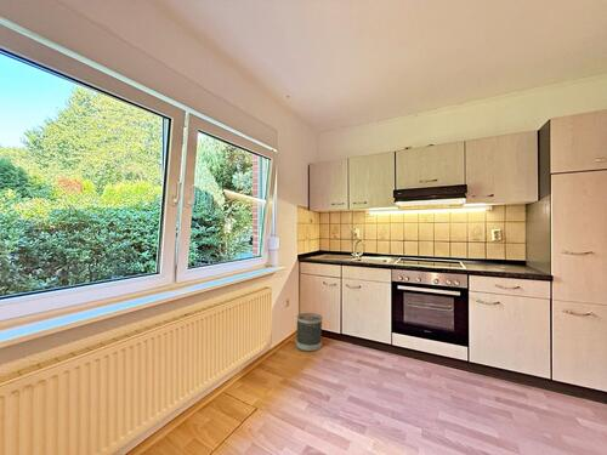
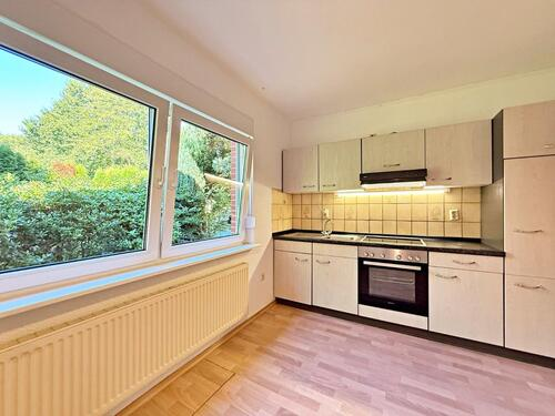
- wastebasket [295,312,323,353]
